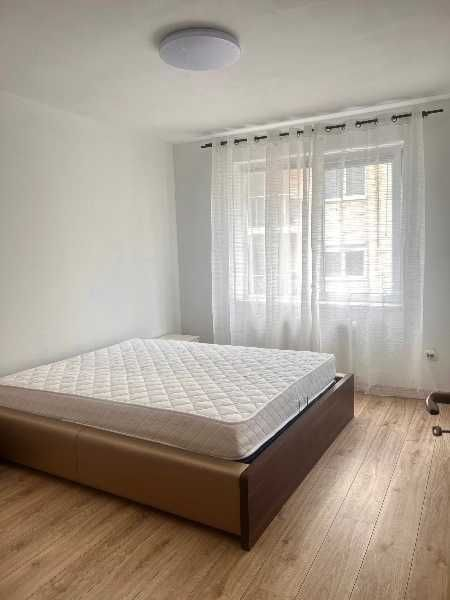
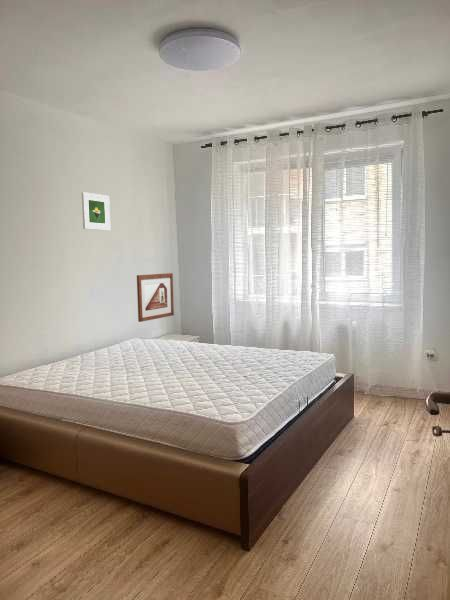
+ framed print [81,191,112,231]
+ picture frame [136,272,175,323]
